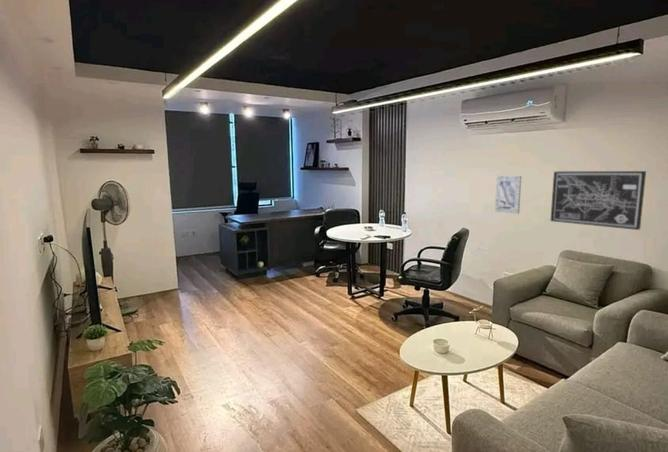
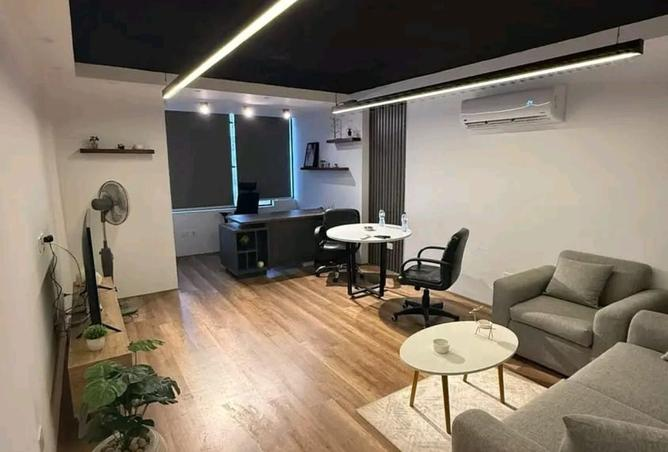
- wall art [494,175,522,215]
- wall art [550,170,647,231]
